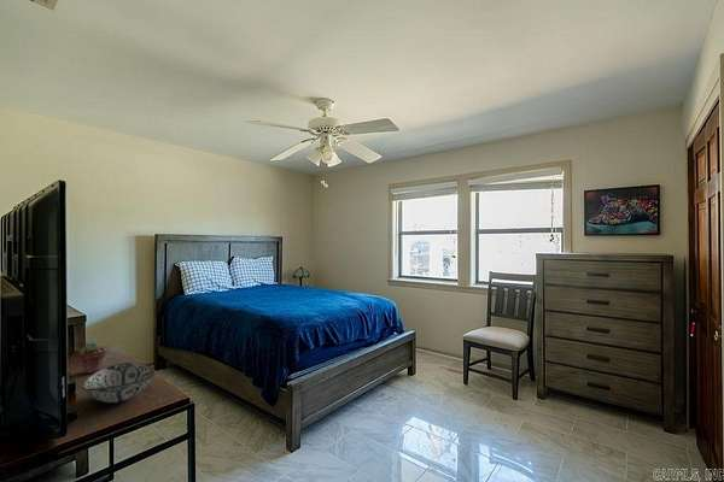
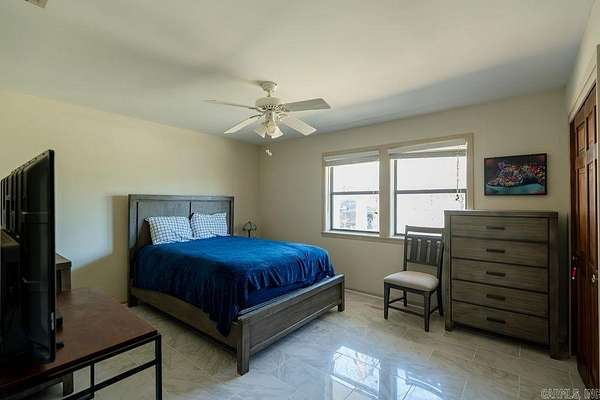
- decorative bowl [81,360,156,404]
- potted succulent [77,341,107,375]
